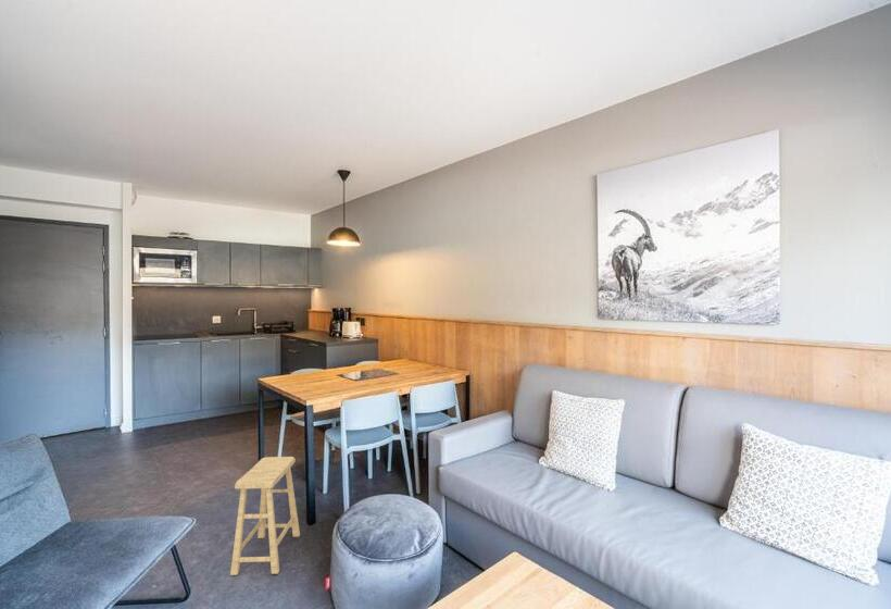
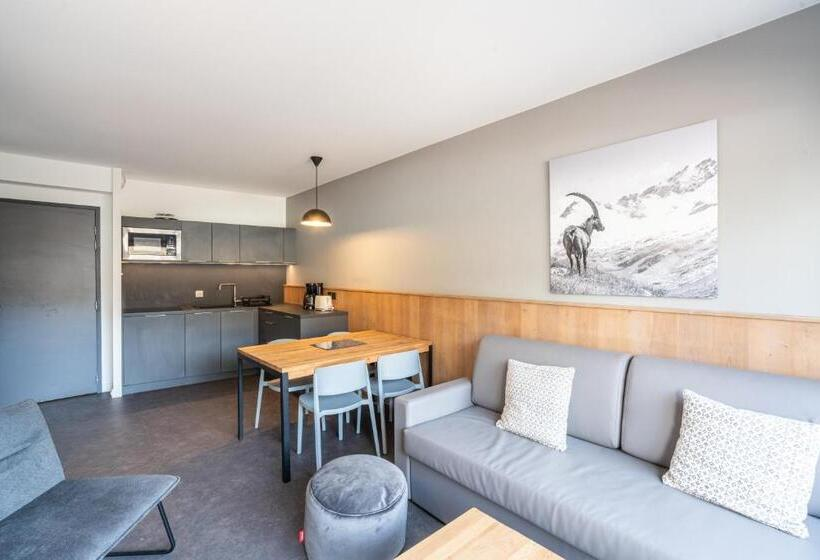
- footstool [229,456,301,576]
